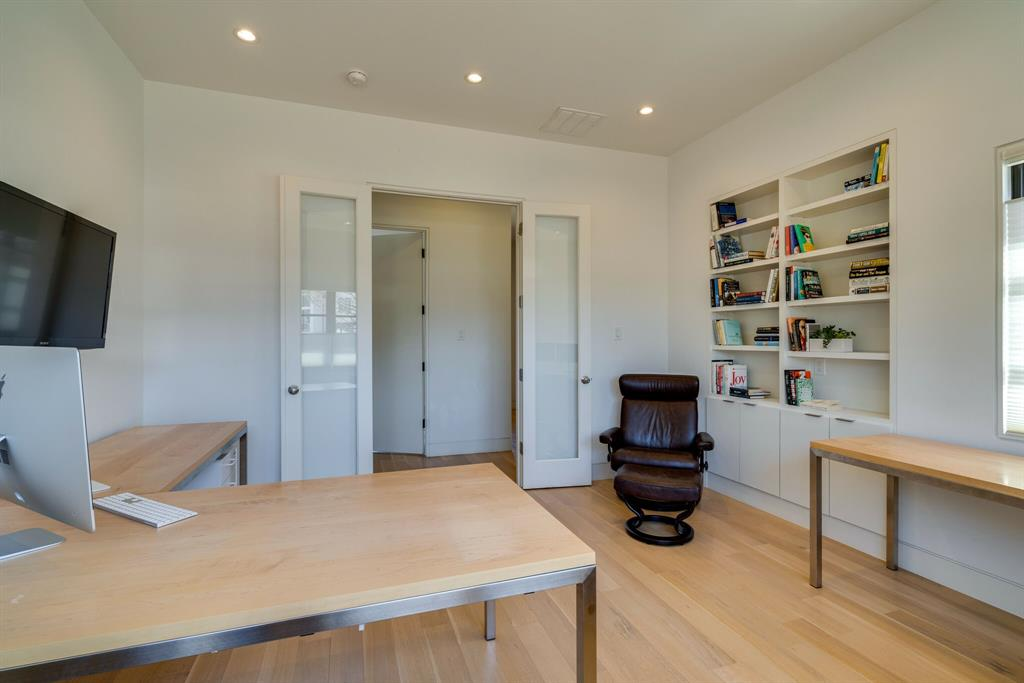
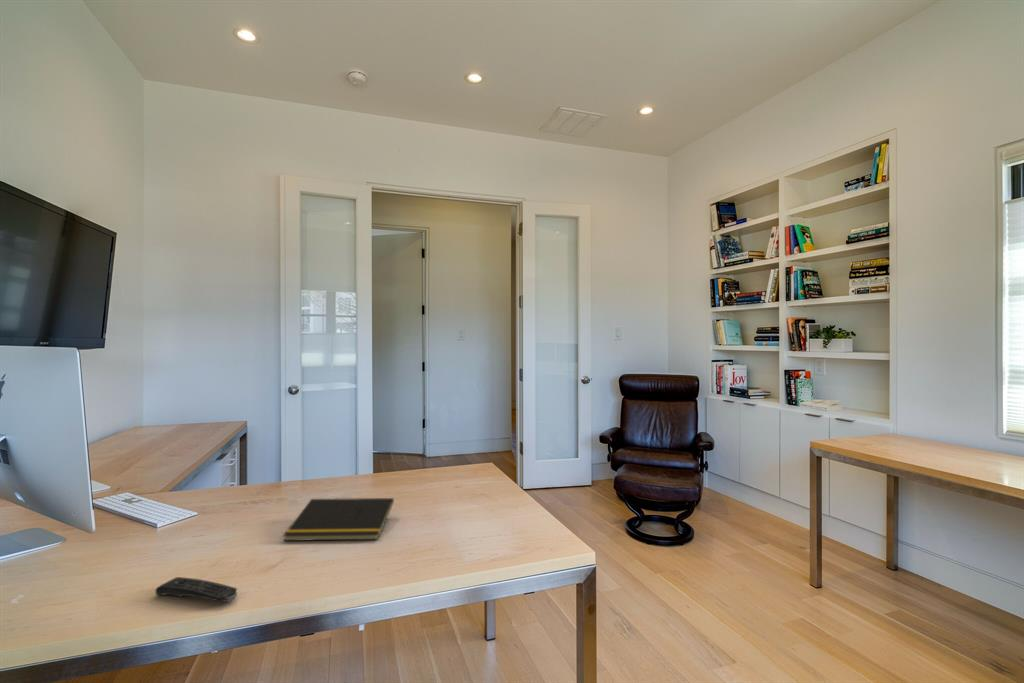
+ notepad [282,497,395,542]
+ remote control [154,576,238,603]
